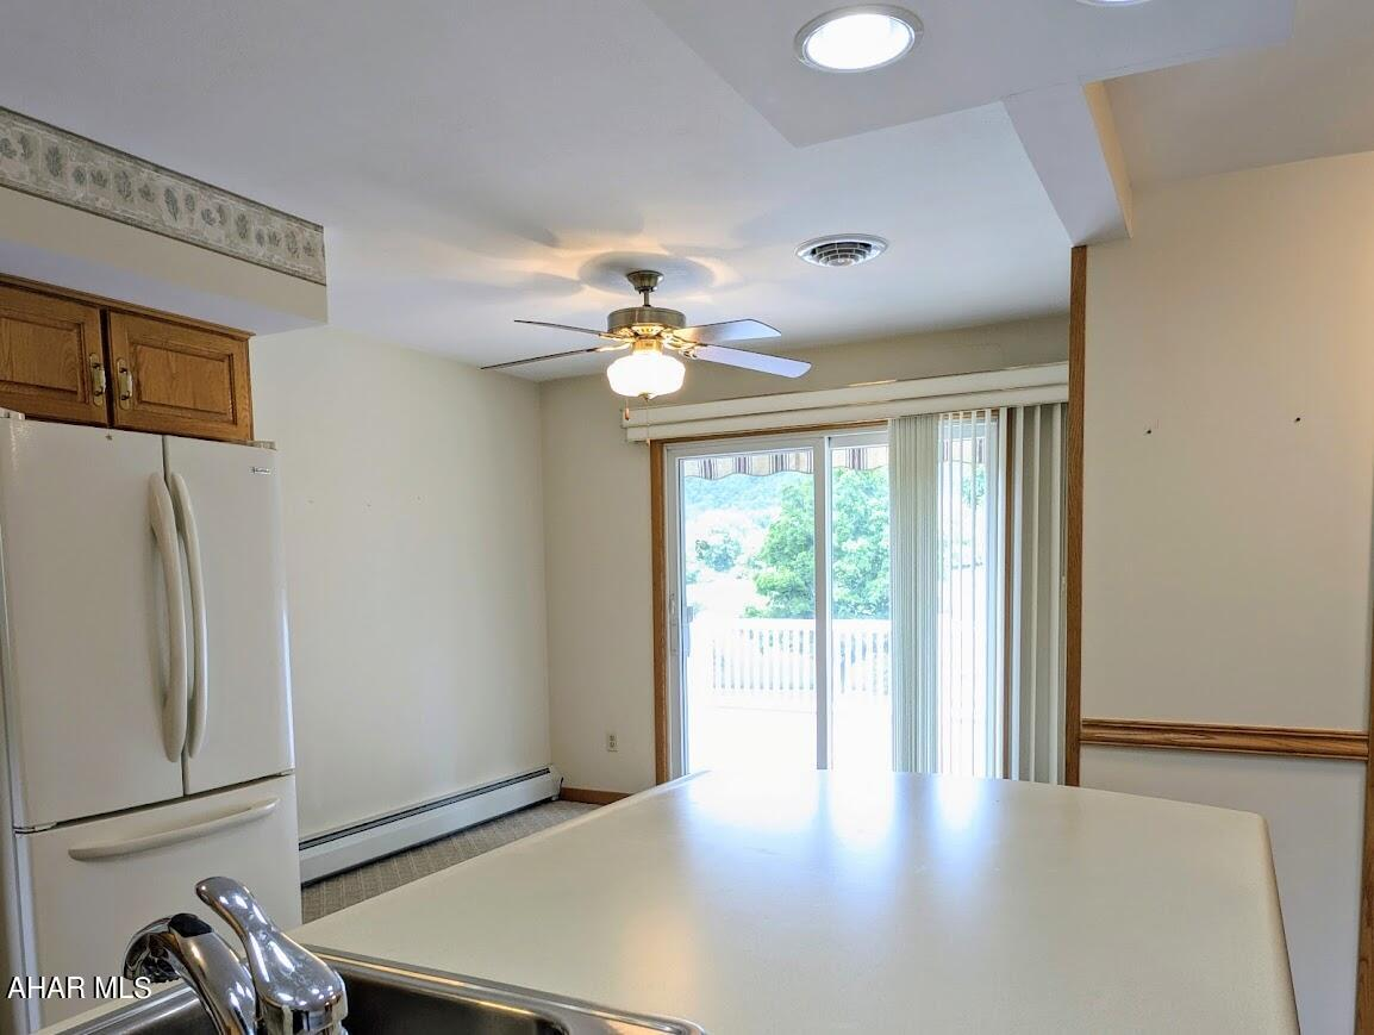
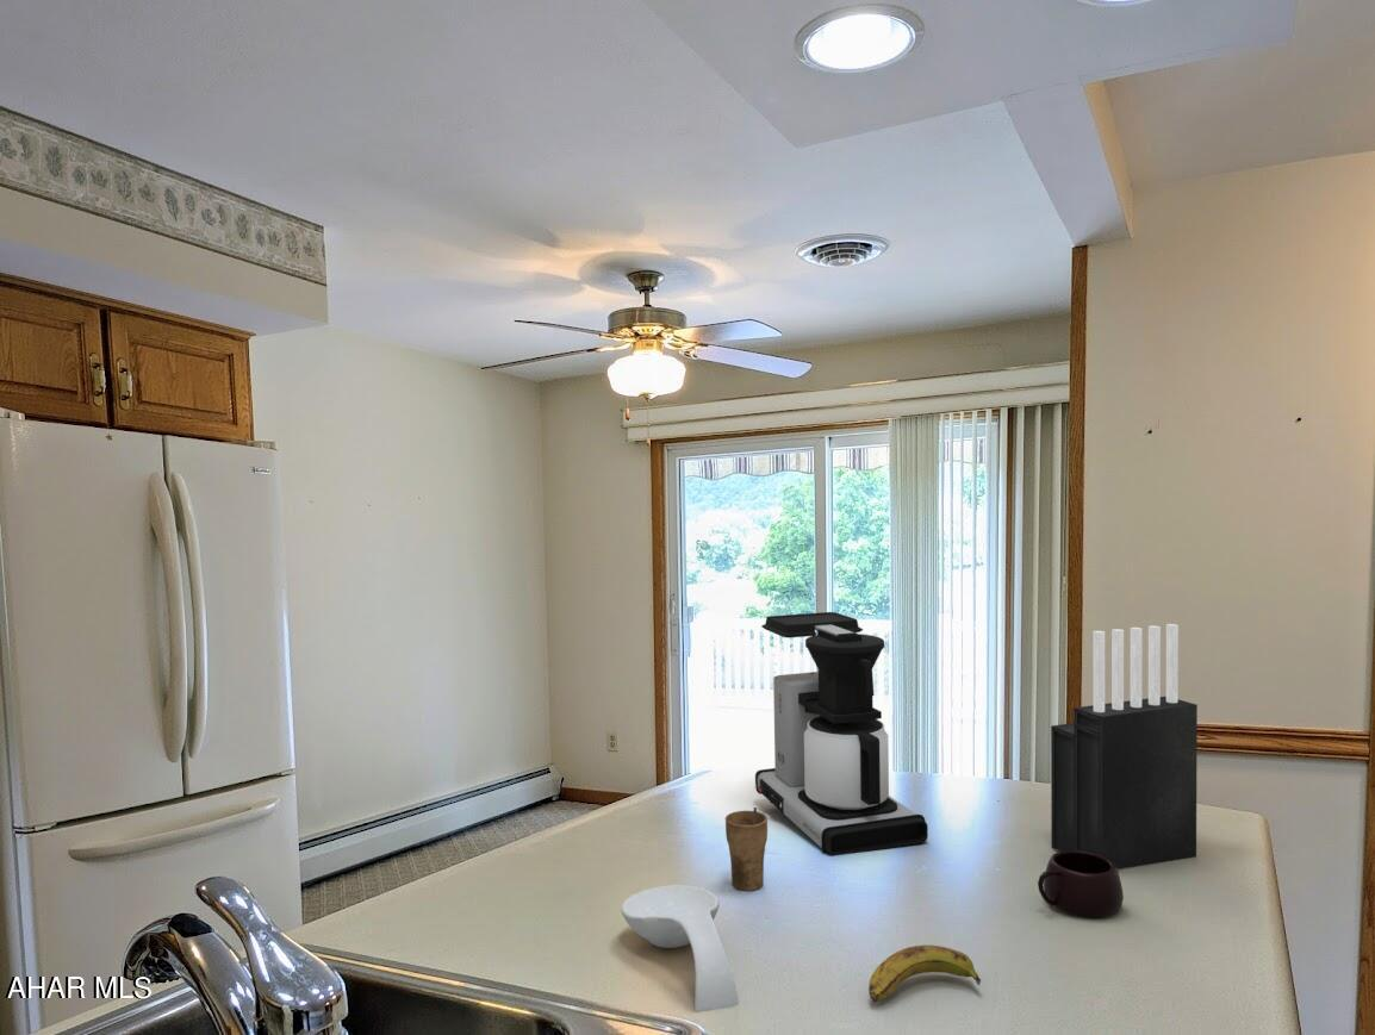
+ spoon rest [621,884,740,1012]
+ coffee maker [754,611,929,858]
+ banana [867,944,982,1004]
+ mug [1037,850,1125,919]
+ cup [724,806,769,892]
+ knife block [1050,623,1199,871]
